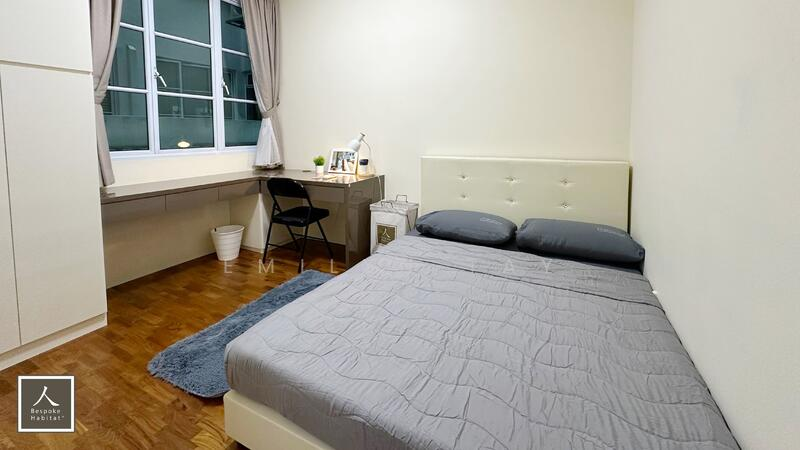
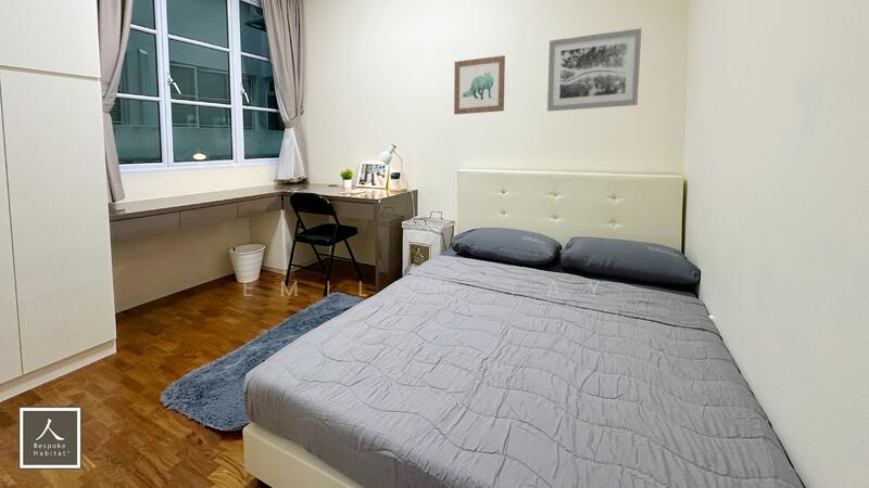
+ wall art [453,54,506,115]
+ wall art [546,27,642,113]
